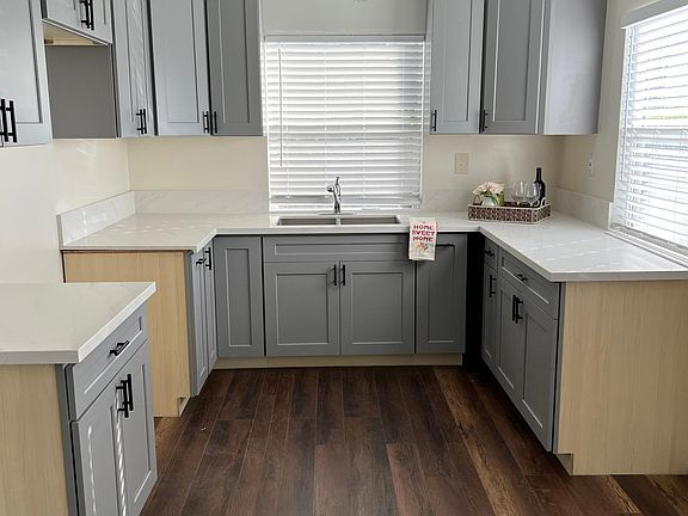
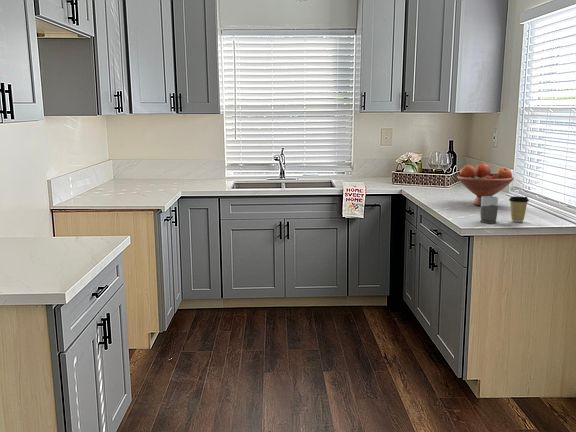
+ coffee cup [508,195,530,223]
+ fruit bowl [456,163,515,207]
+ mug [479,195,499,224]
